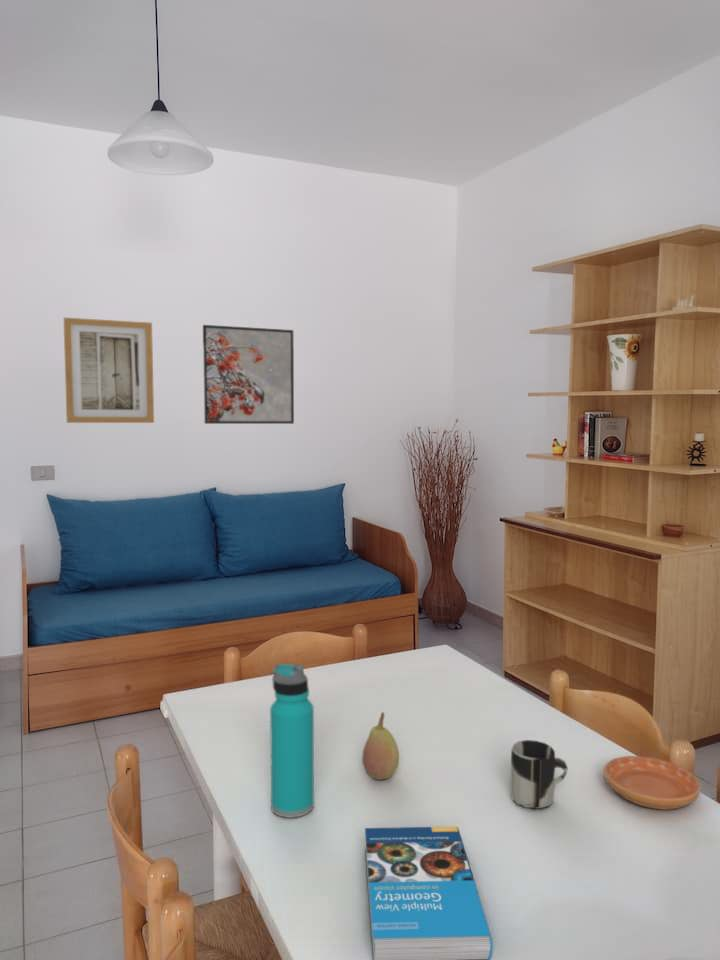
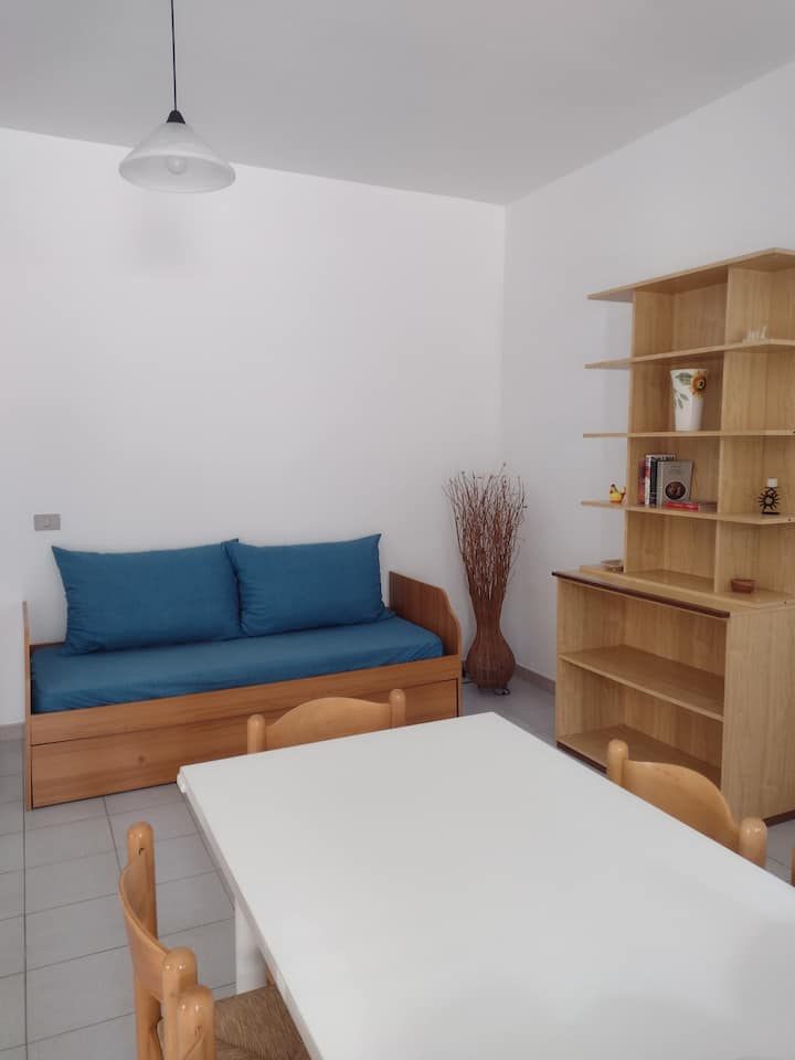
- book [364,826,494,960]
- water bottle [269,663,315,819]
- saucer [603,755,702,811]
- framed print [202,324,295,425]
- cup [510,739,569,810]
- wall art [62,317,155,424]
- fruit [361,711,400,781]
